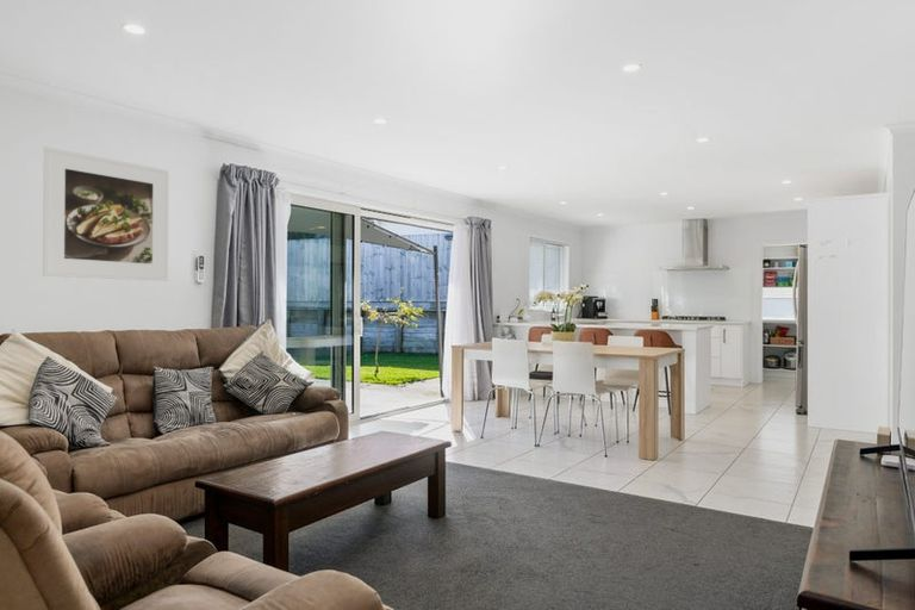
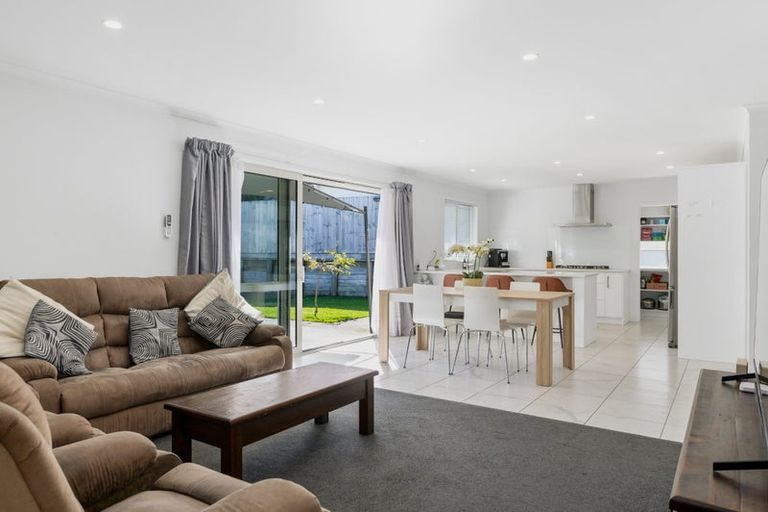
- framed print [42,145,170,282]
